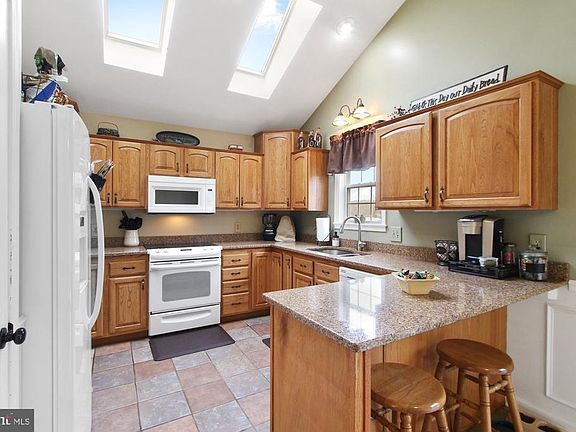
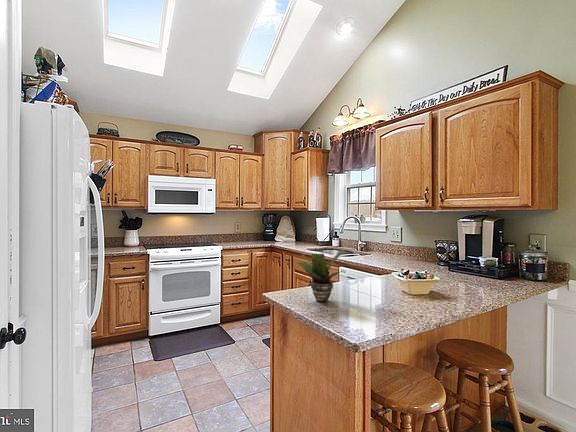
+ potted plant [294,249,352,303]
